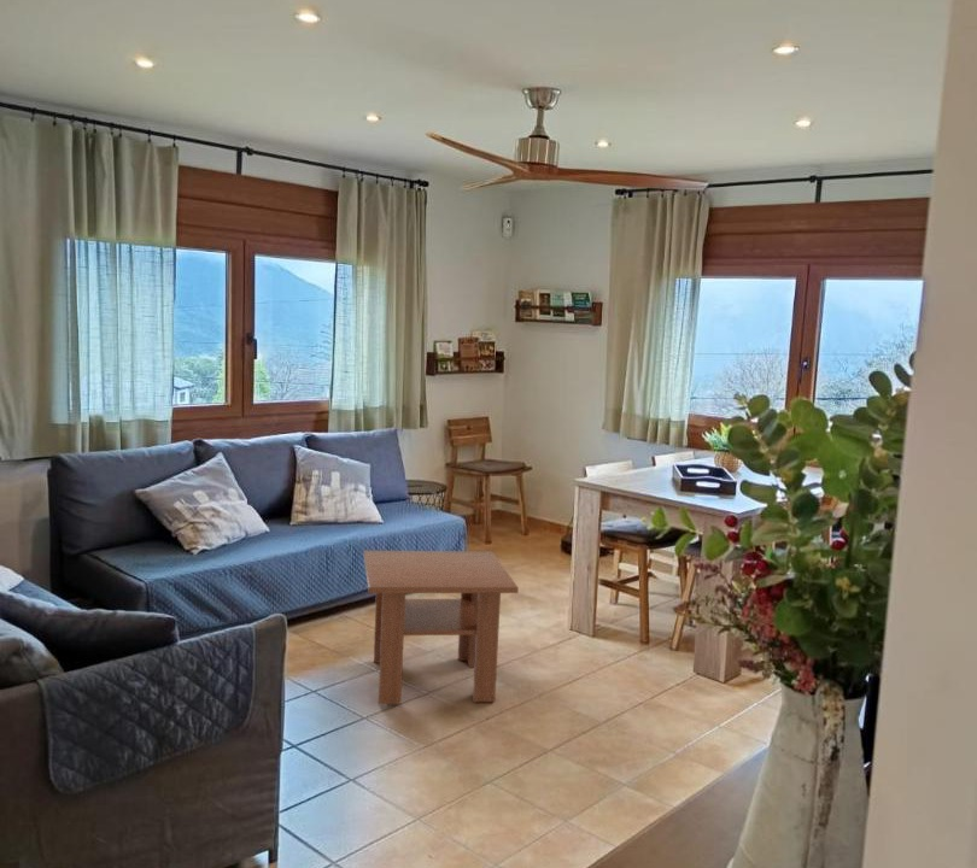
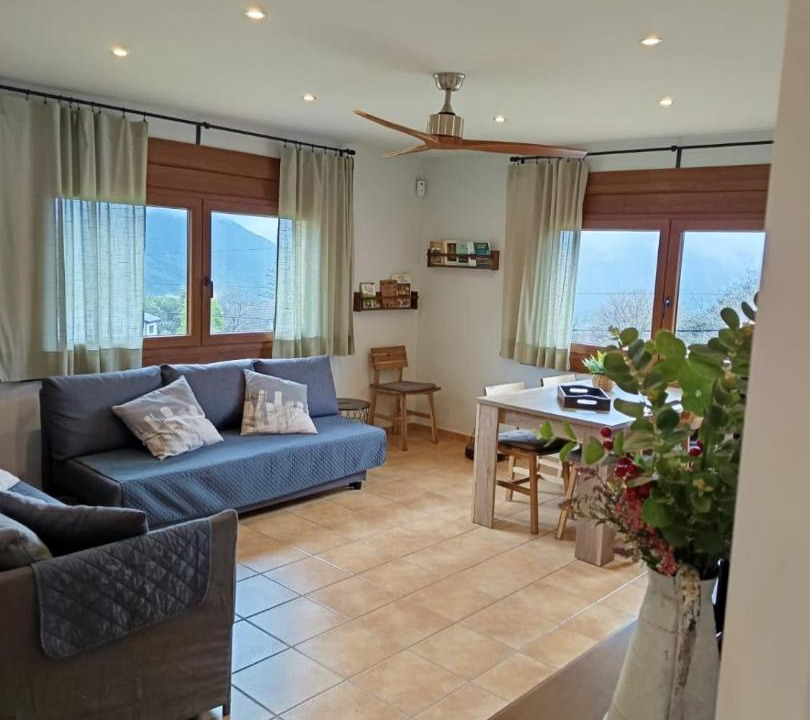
- coffee table [363,550,520,705]
